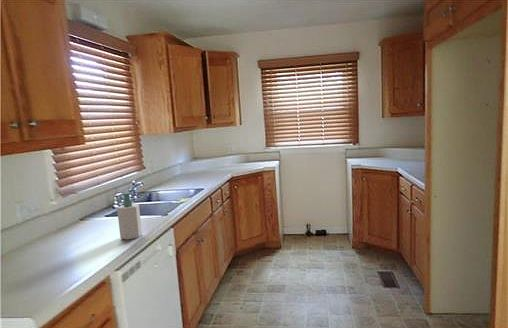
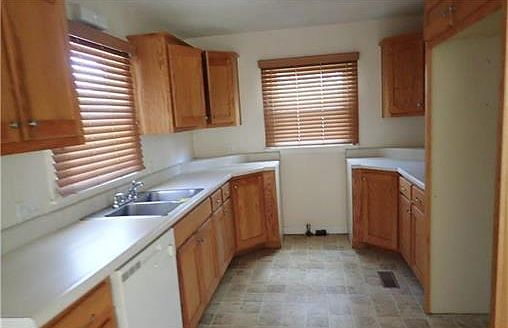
- soap bottle [116,191,143,241]
